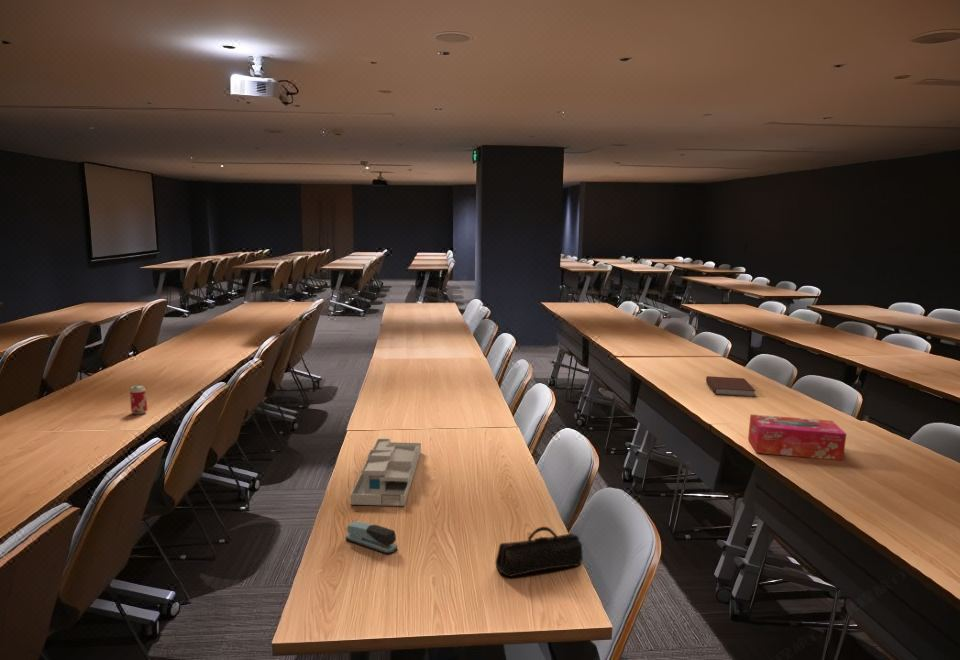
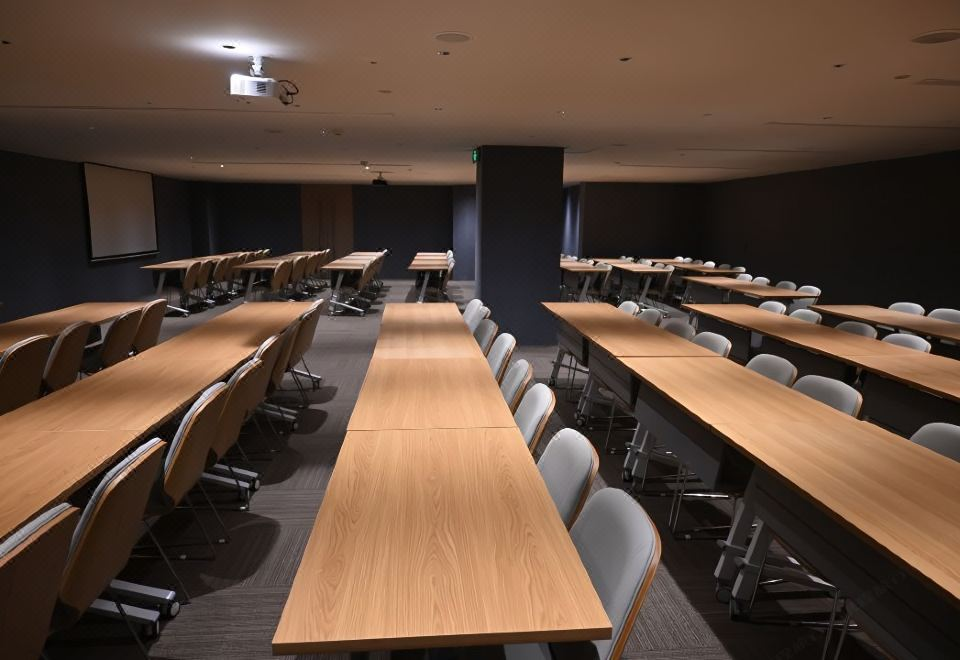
- pencil case [494,526,584,578]
- stapler [345,520,398,555]
- beverage can [129,384,148,415]
- desk organizer [350,438,422,507]
- tissue box [747,413,847,461]
- notebook [705,375,757,398]
